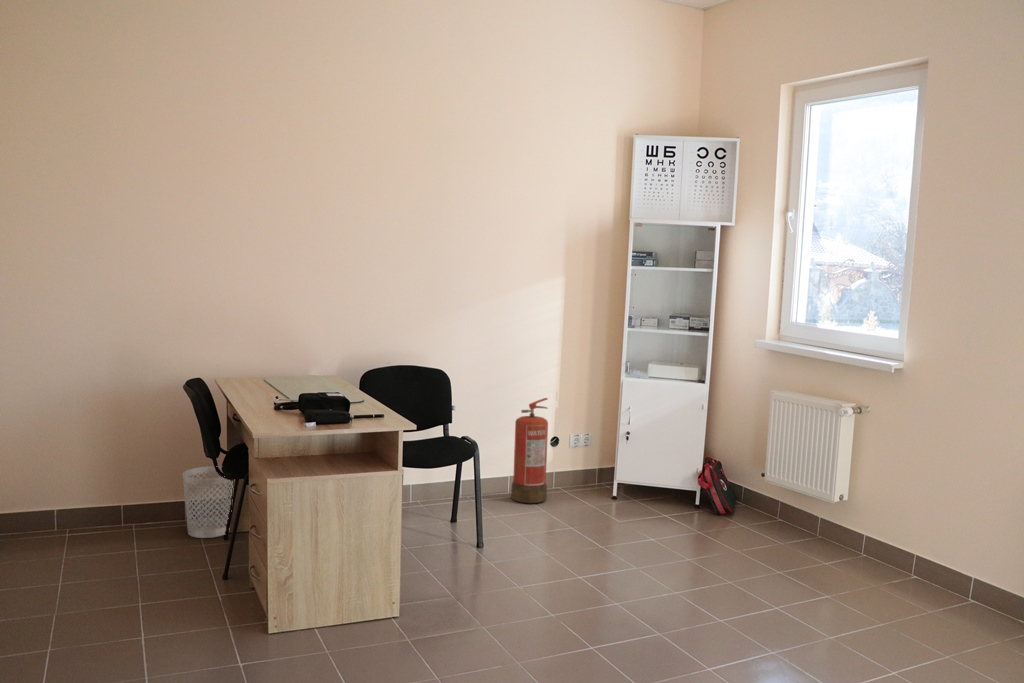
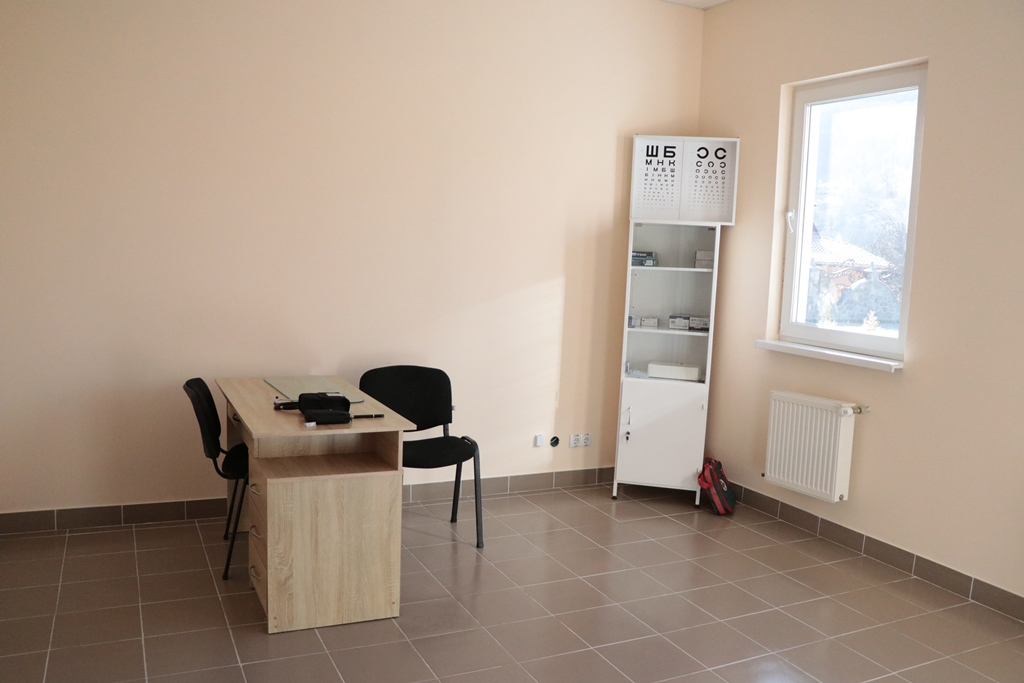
- fire extinguisher [510,397,549,504]
- wastebasket [182,465,234,539]
